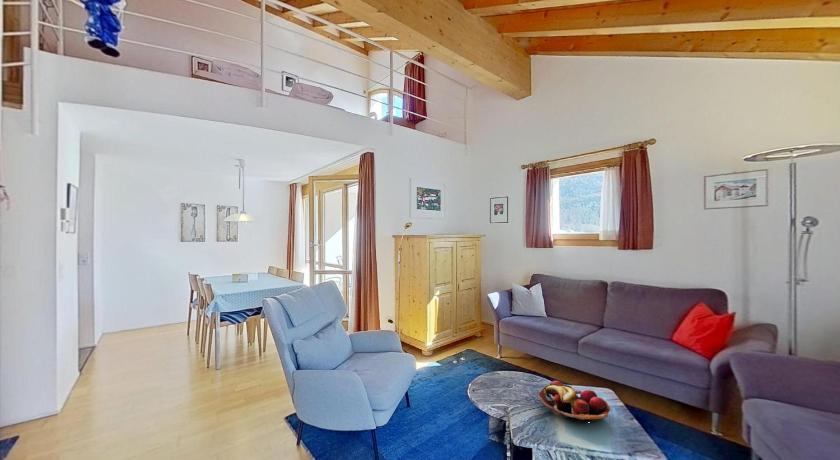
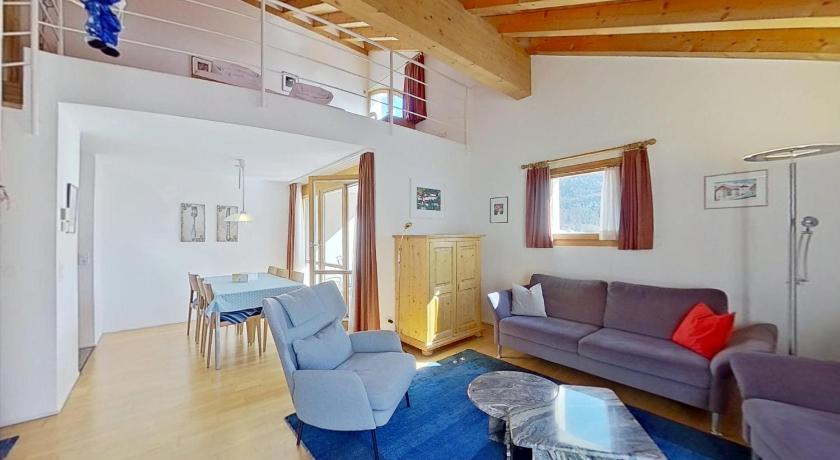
- fruit basket [537,380,611,424]
